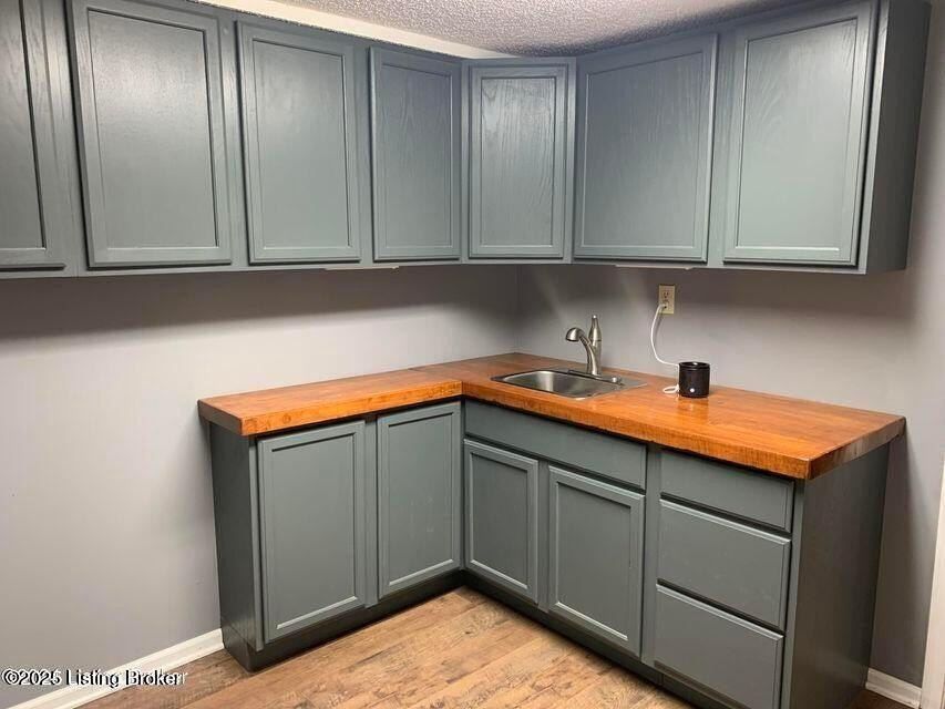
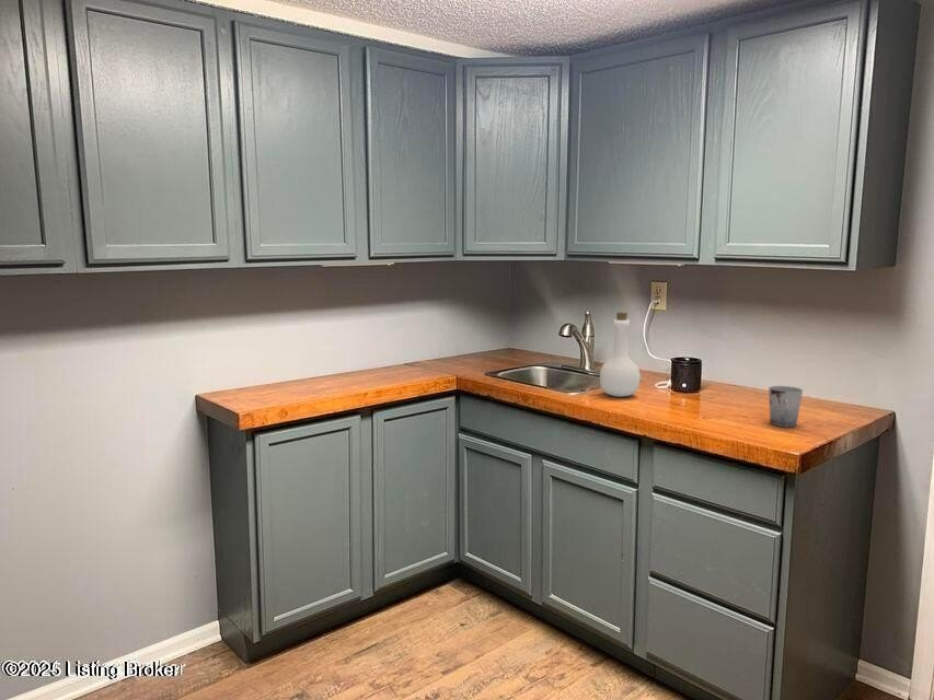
+ cup [768,385,804,428]
+ bottle [599,312,642,398]
